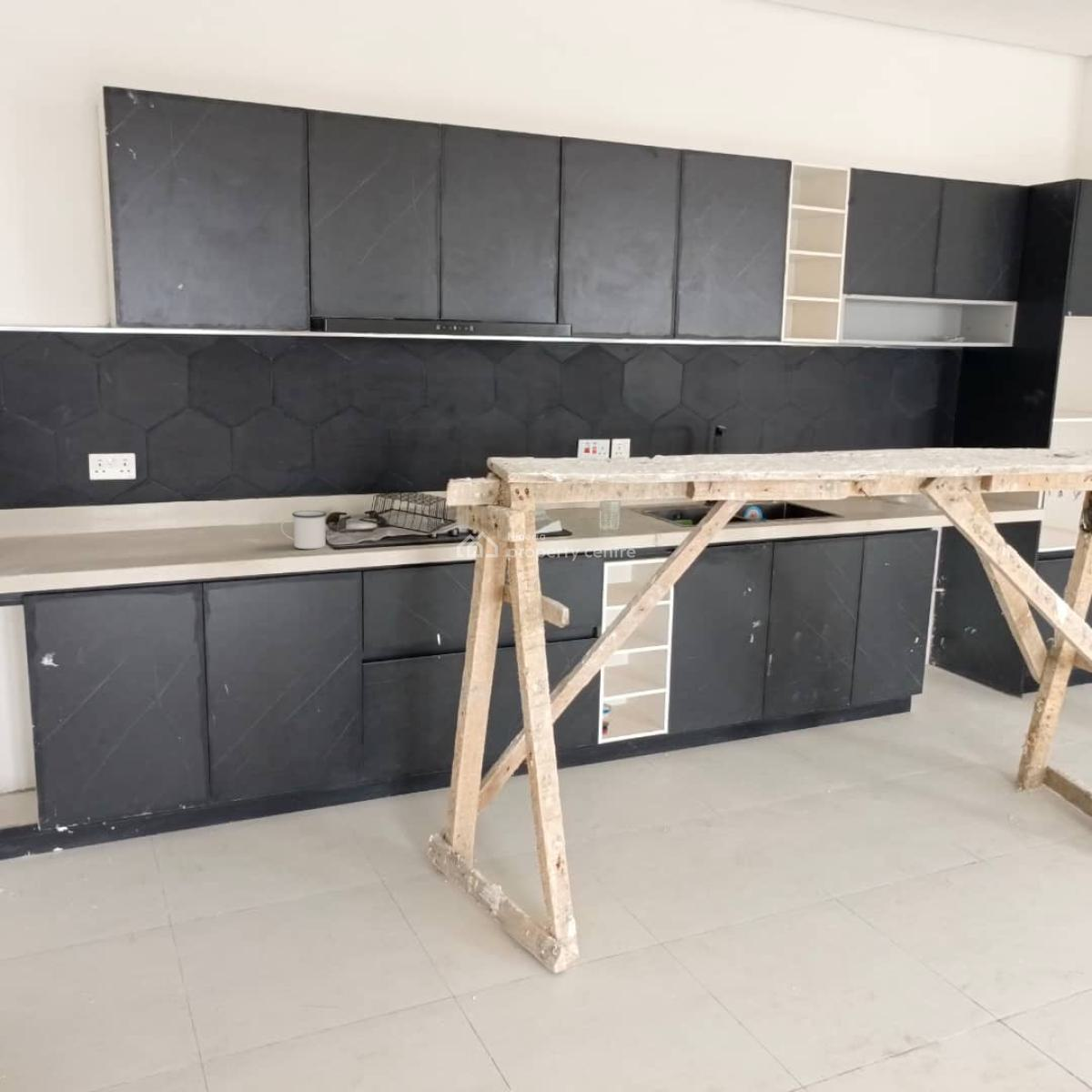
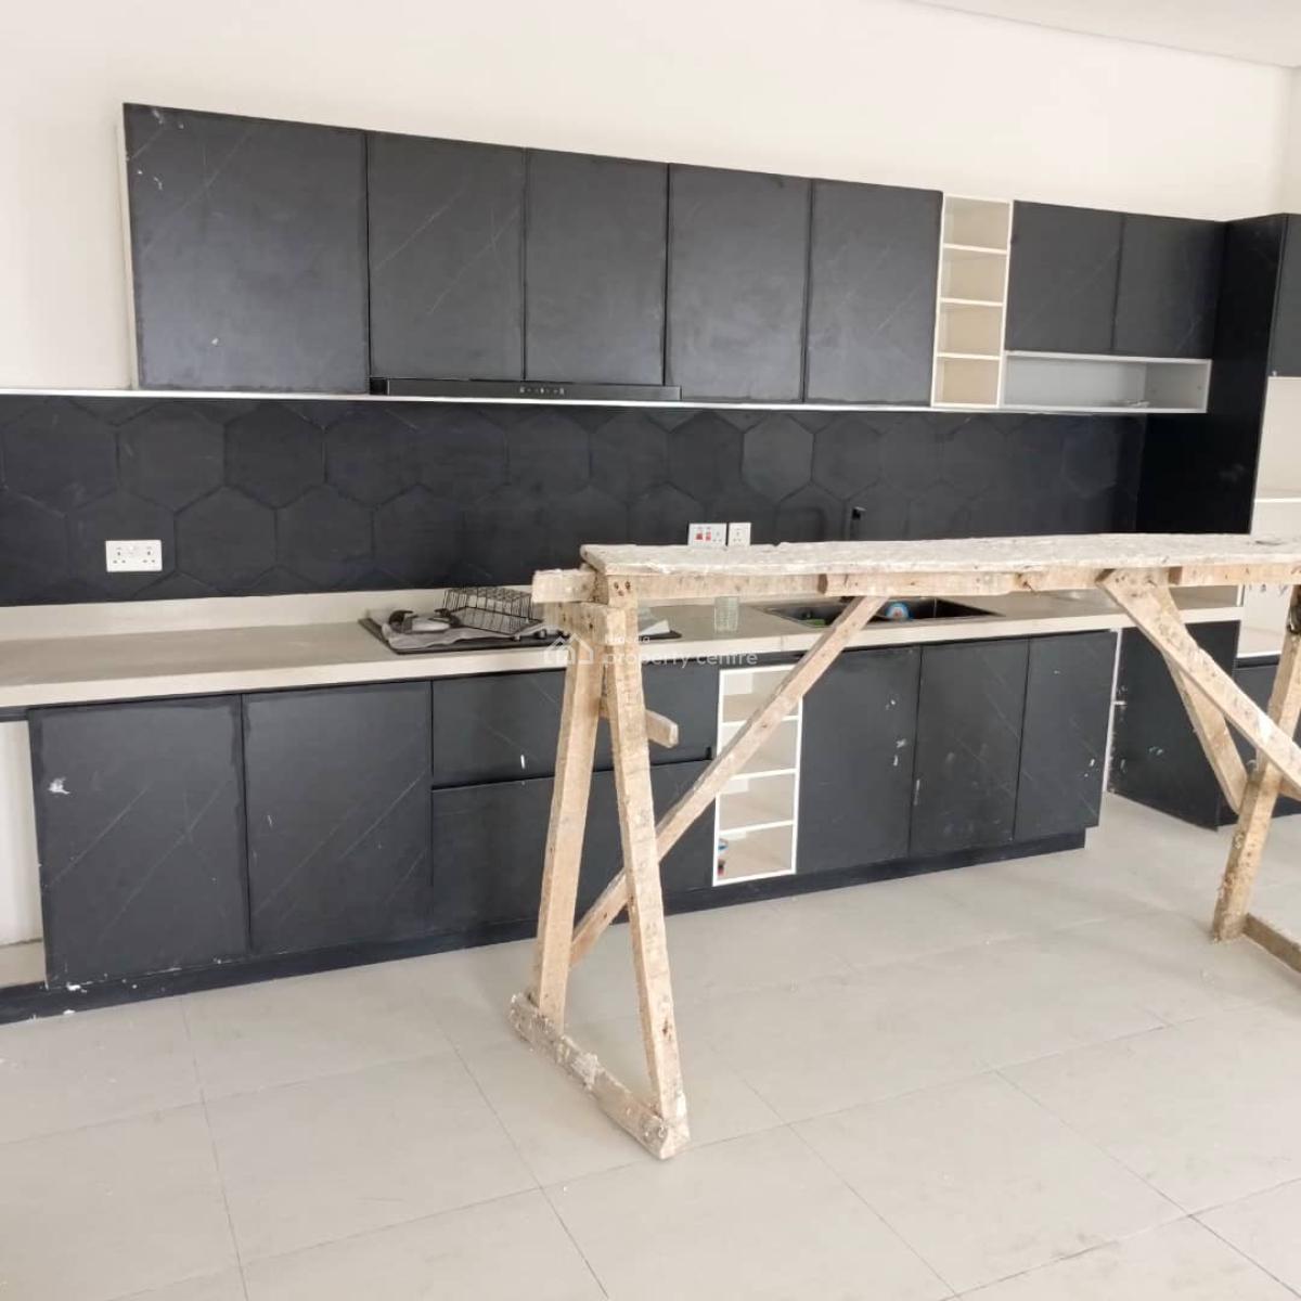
- mug [280,510,328,550]
